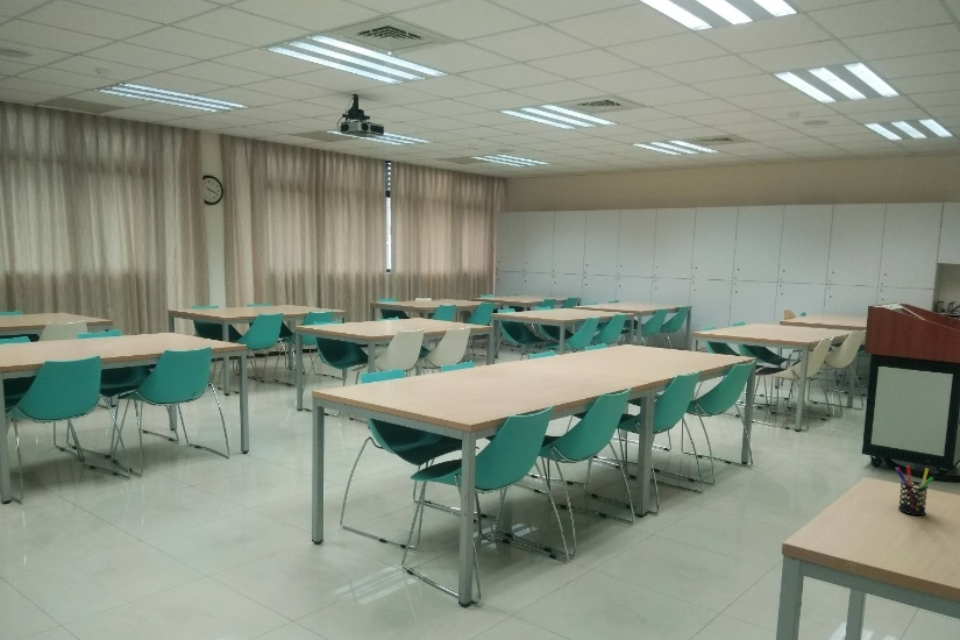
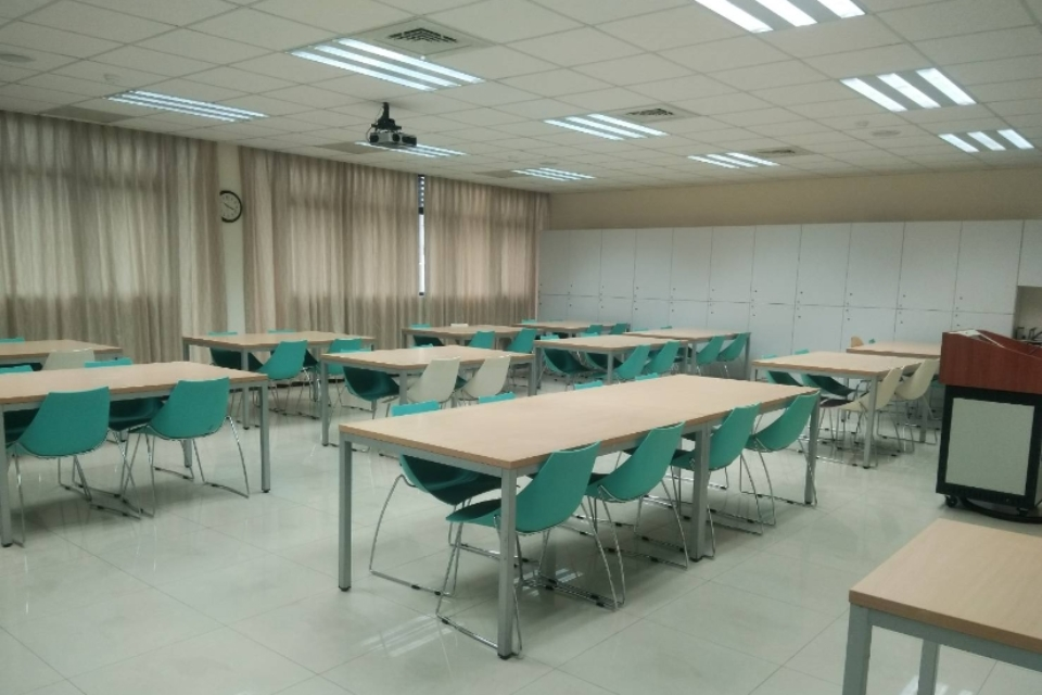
- pen holder [894,465,935,516]
